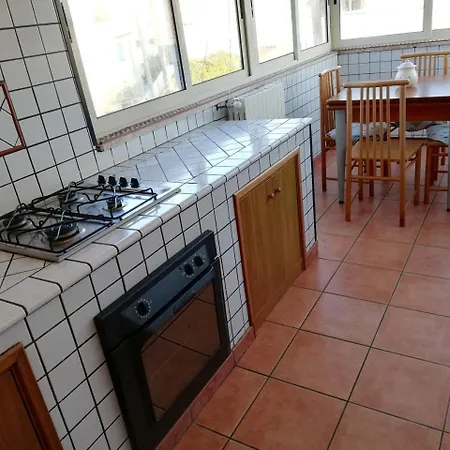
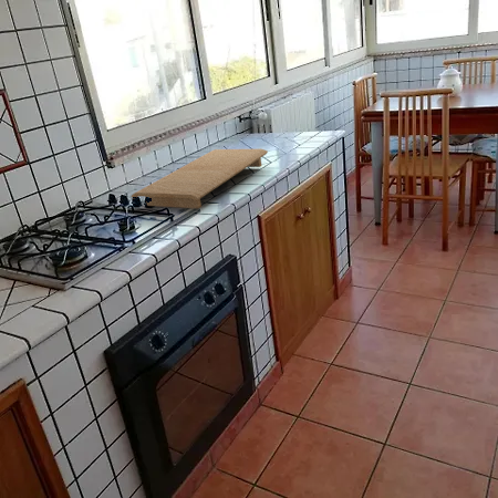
+ cutting board [129,147,269,209]
